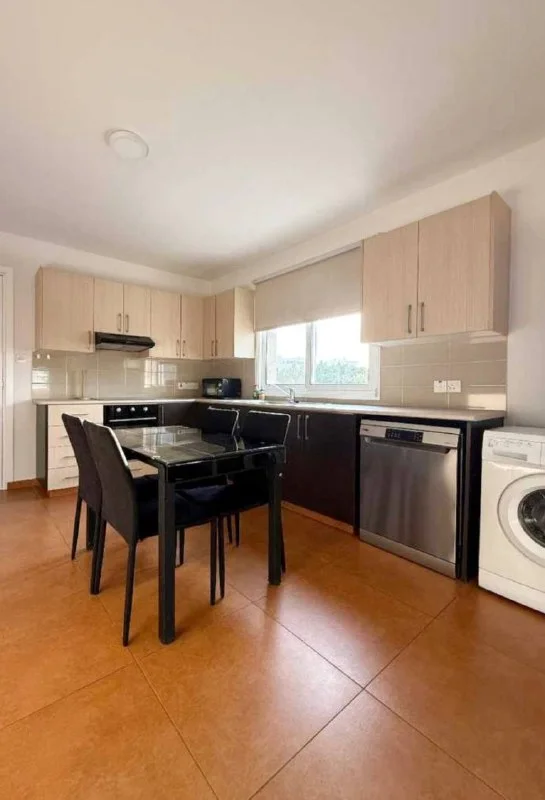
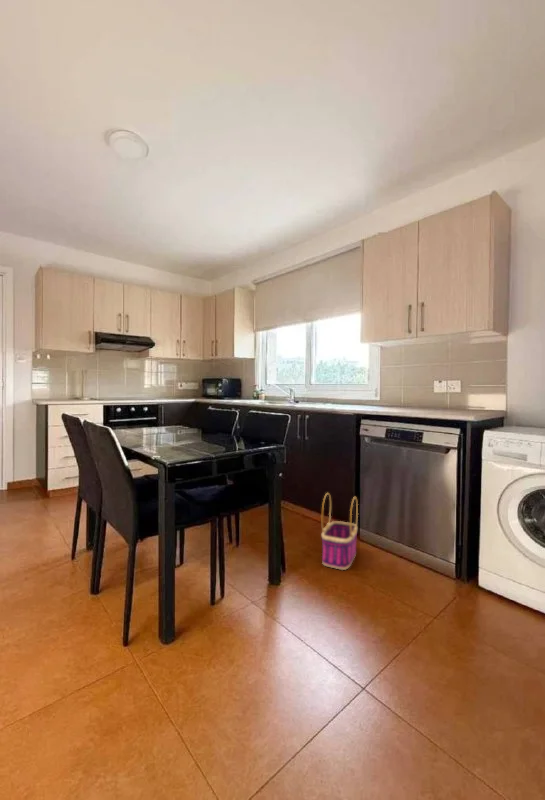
+ basket [321,492,359,571]
